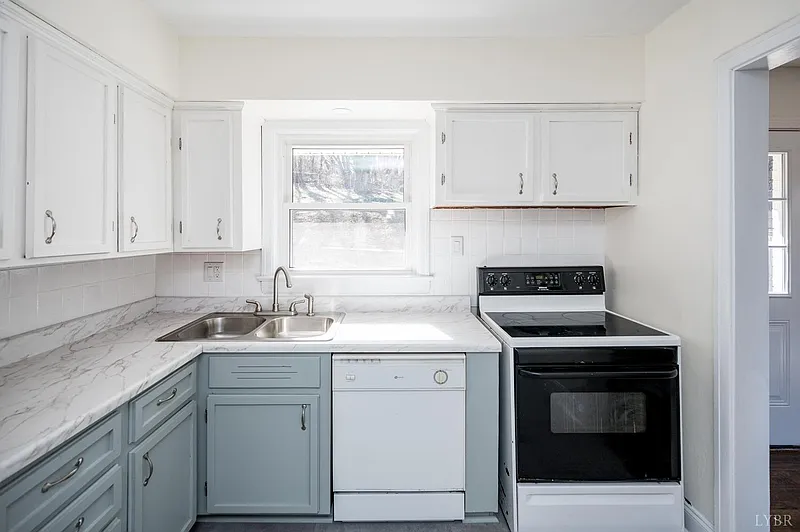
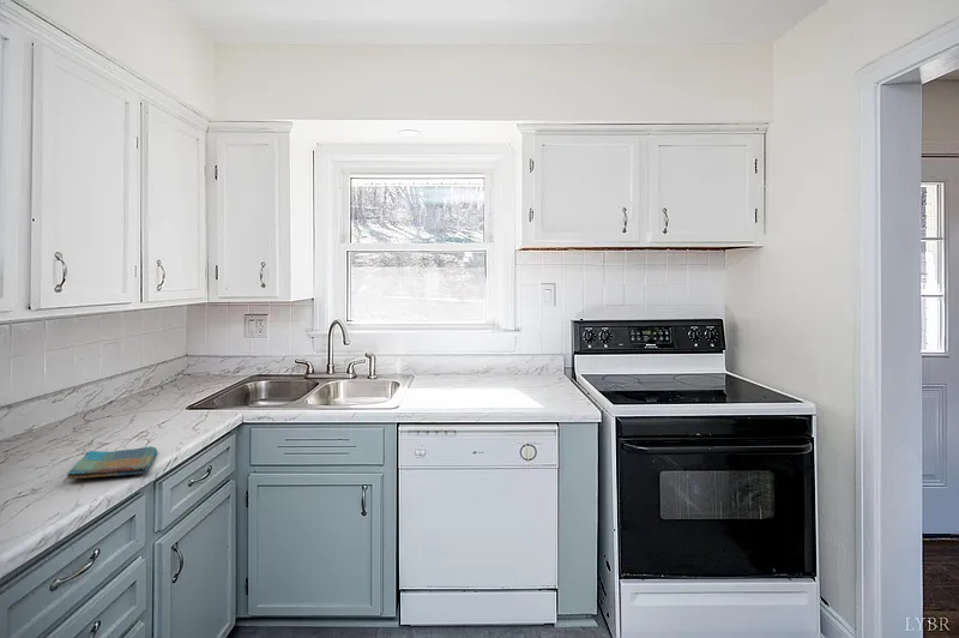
+ dish towel [66,445,158,480]
